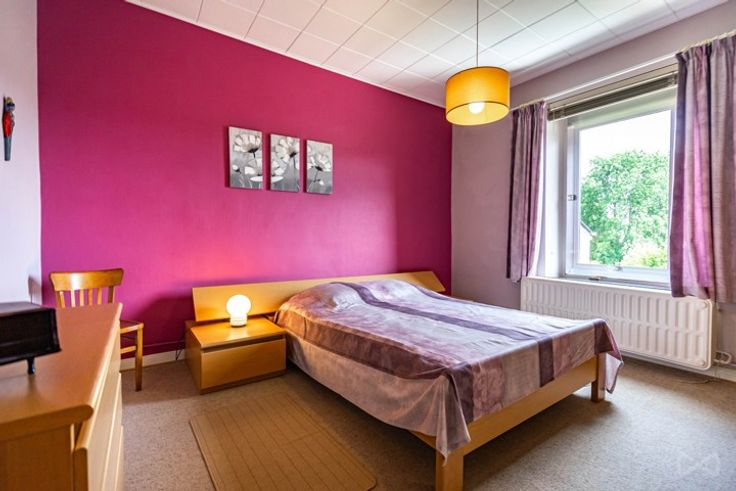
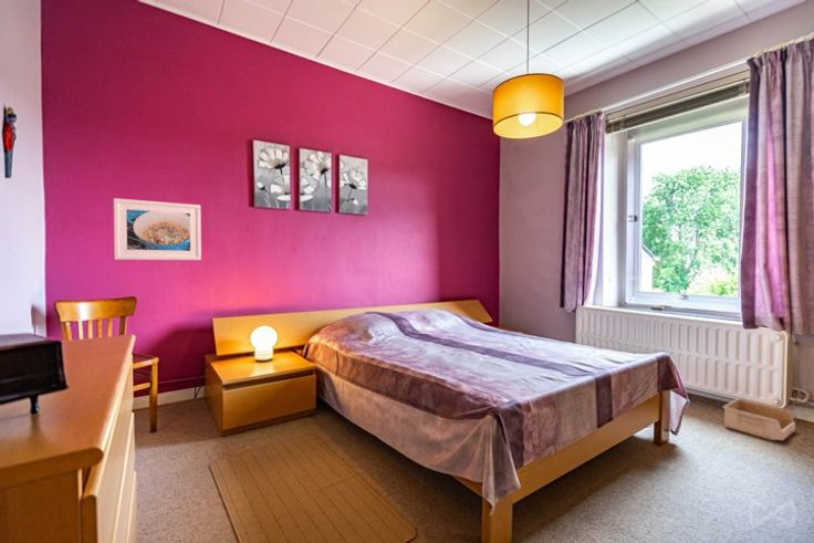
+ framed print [113,197,202,261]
+ storage bin [722,397,796,441]
